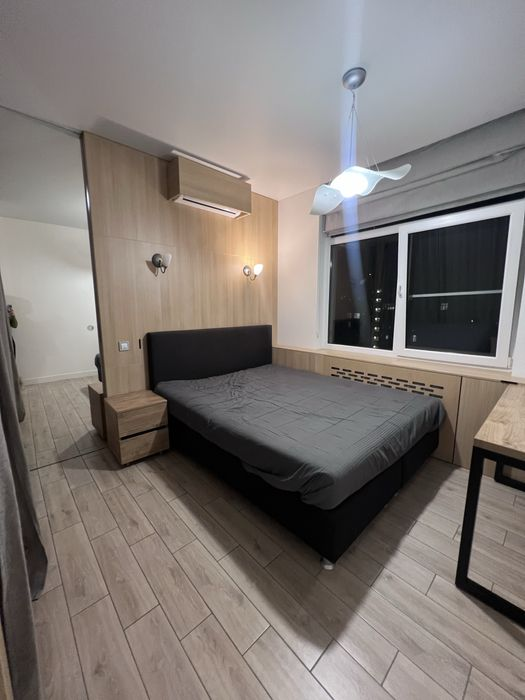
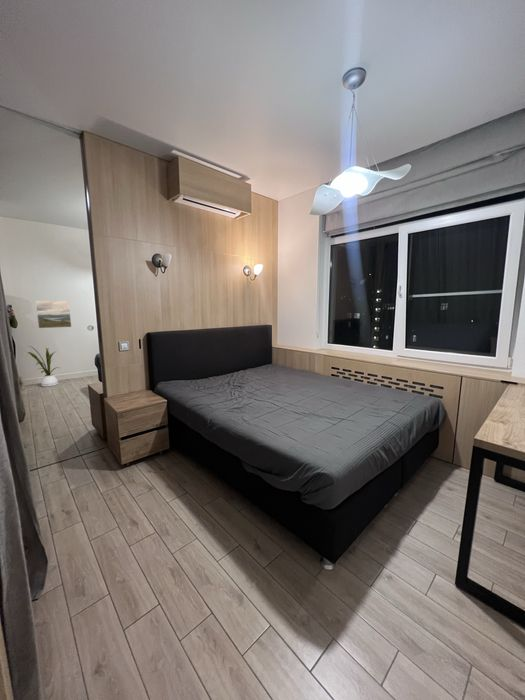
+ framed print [34,300,73,329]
+ house plant [27,345,60,388]
